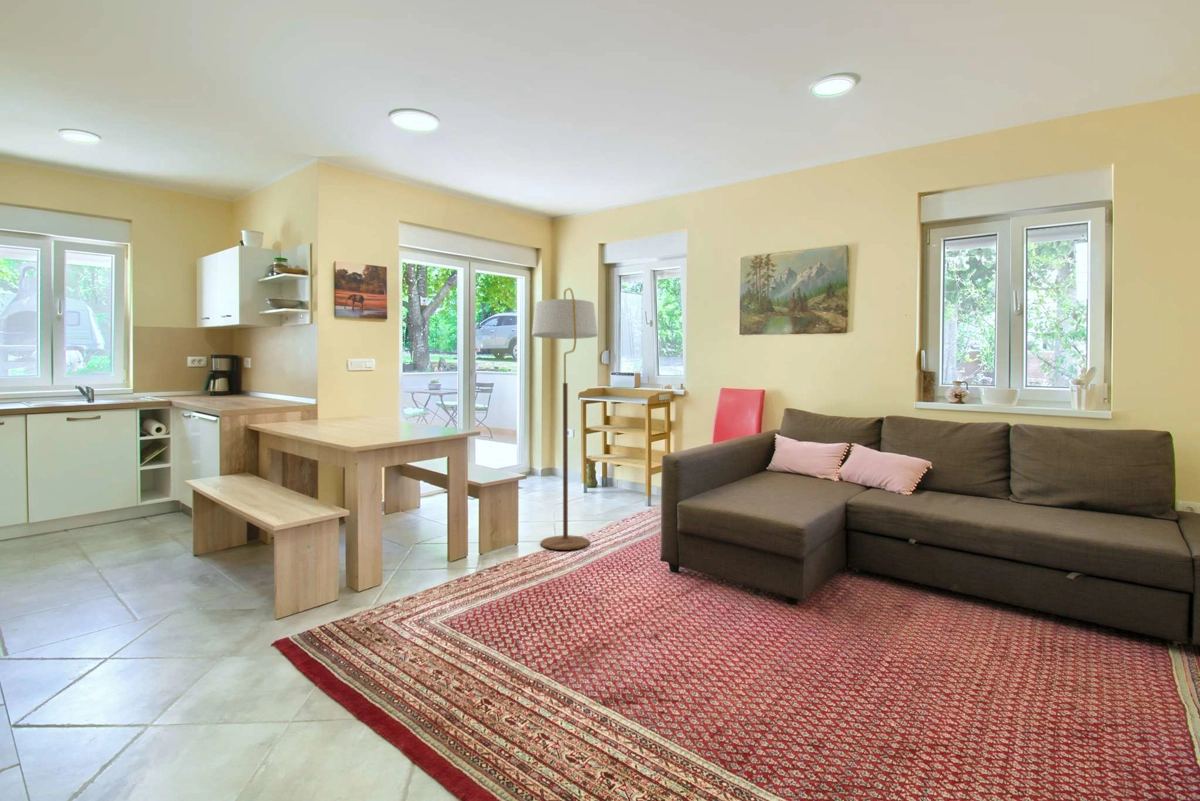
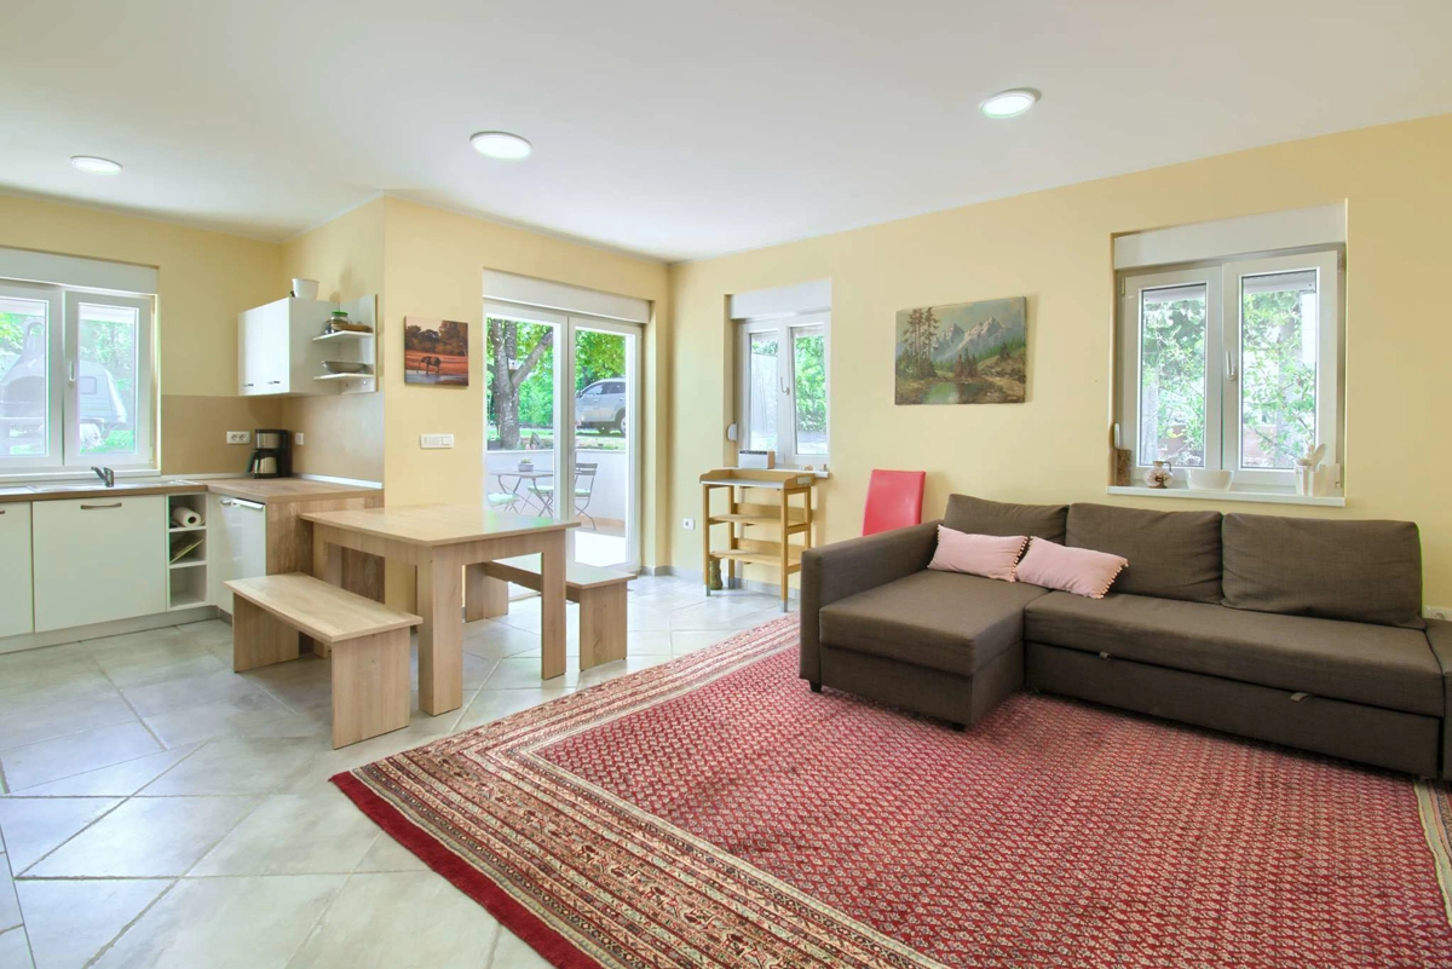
- floor lamp [531,287,599,551]
